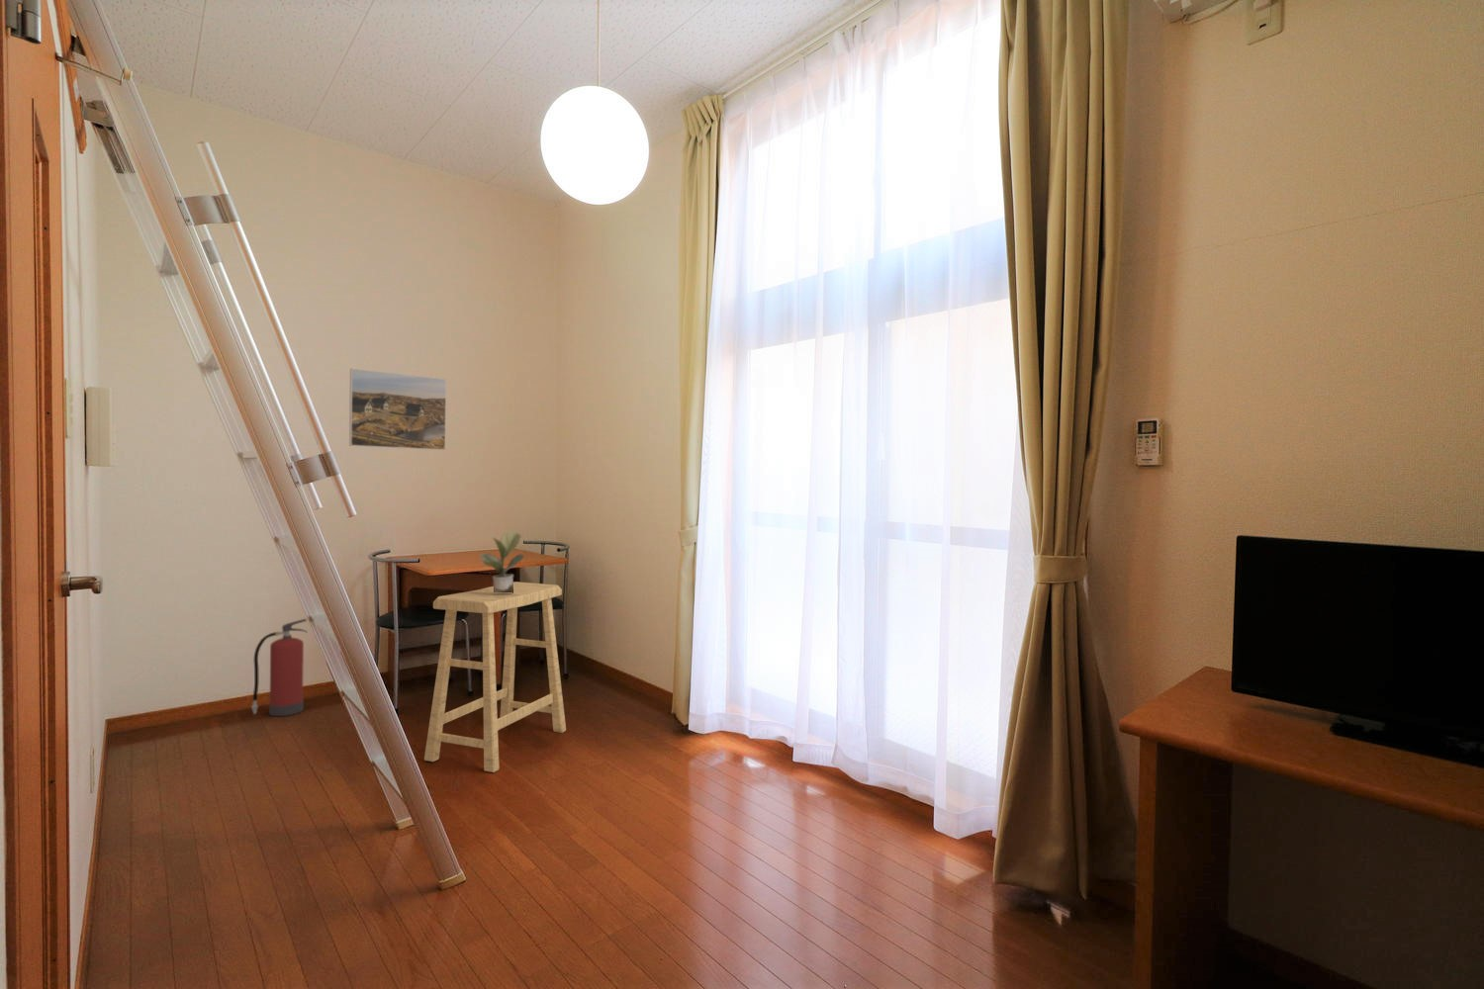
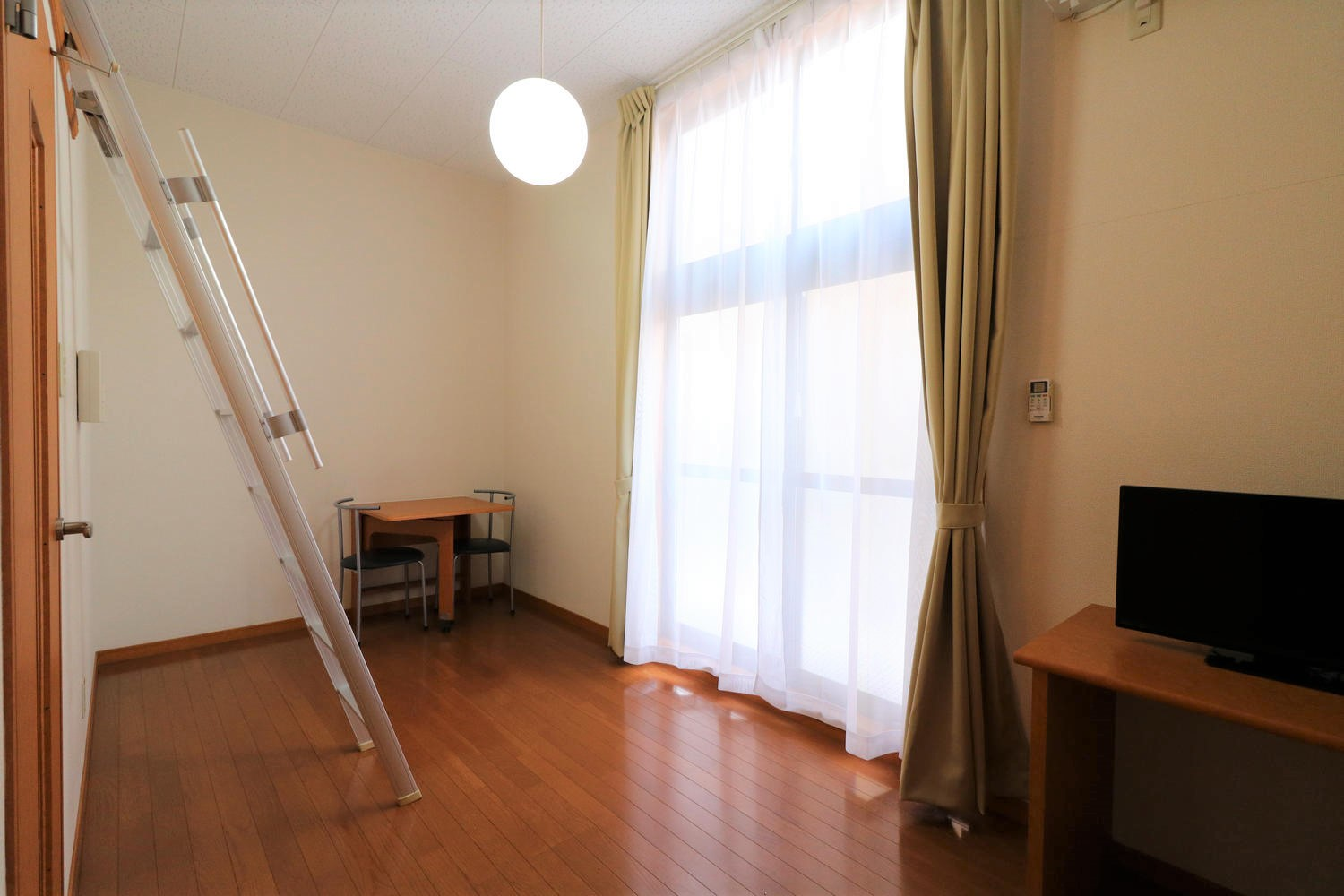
- potted plant [479,530,526,594]
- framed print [348,368,447,451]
- stool [423,581,566,774]
- fire extinguisher [251,618,309,717]
